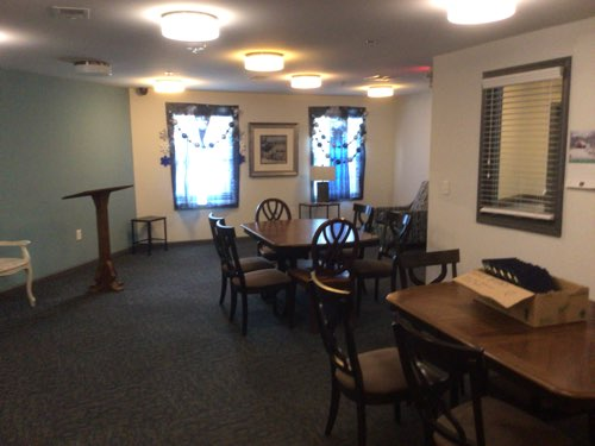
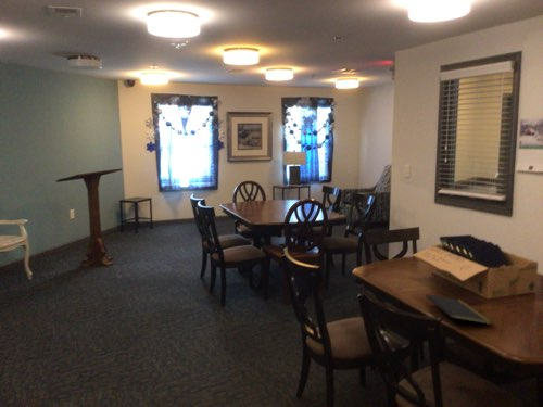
+ notepad [425,293,493,328]
